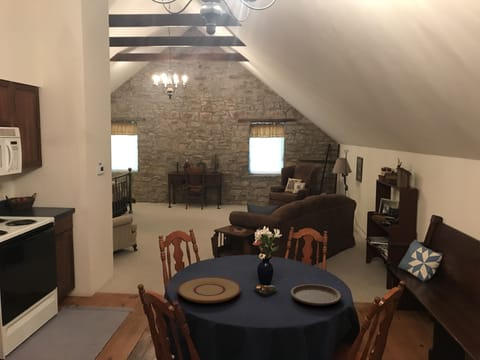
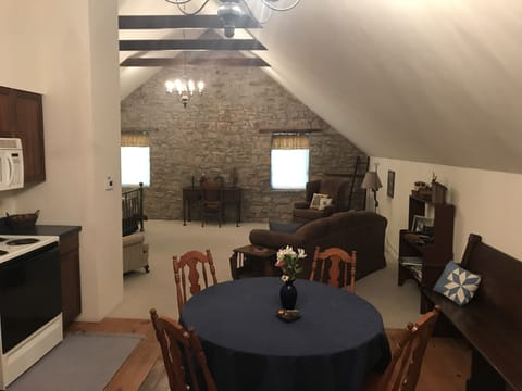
- plate [177,276,242,304]
- plate [290,283,342,307]
